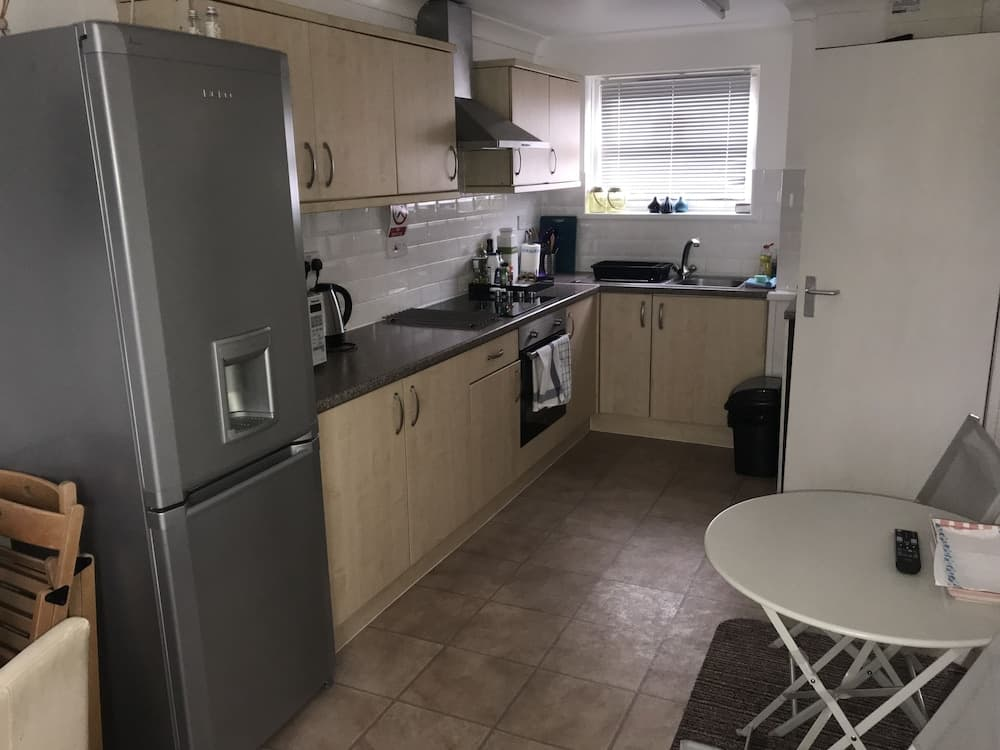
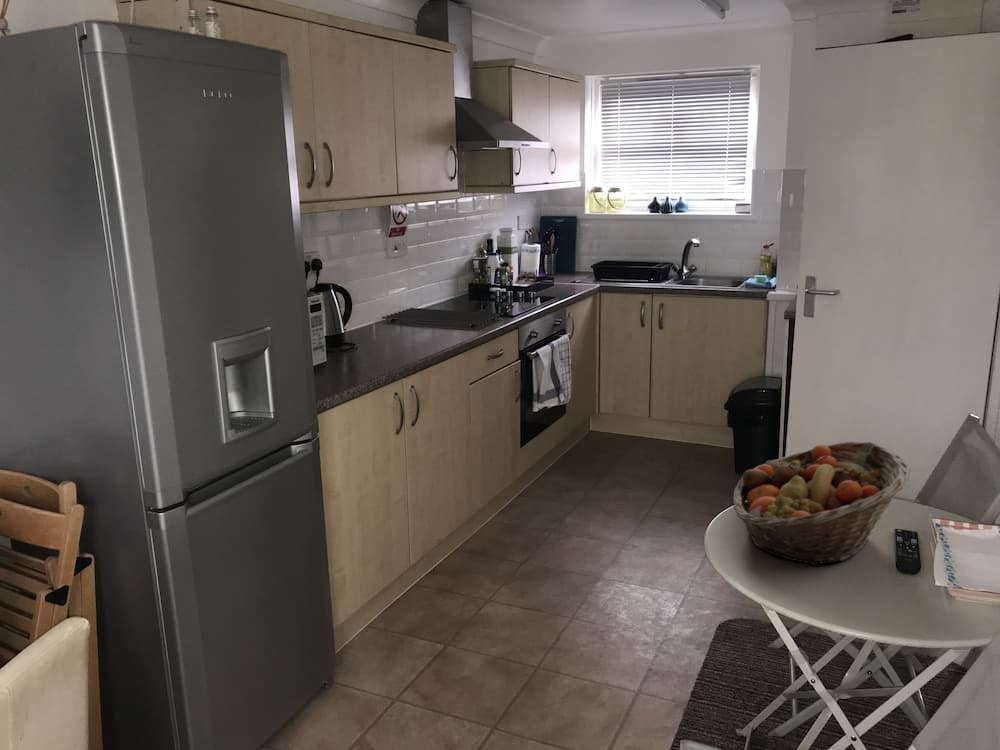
+ fruit basket [732,441,912,566]
